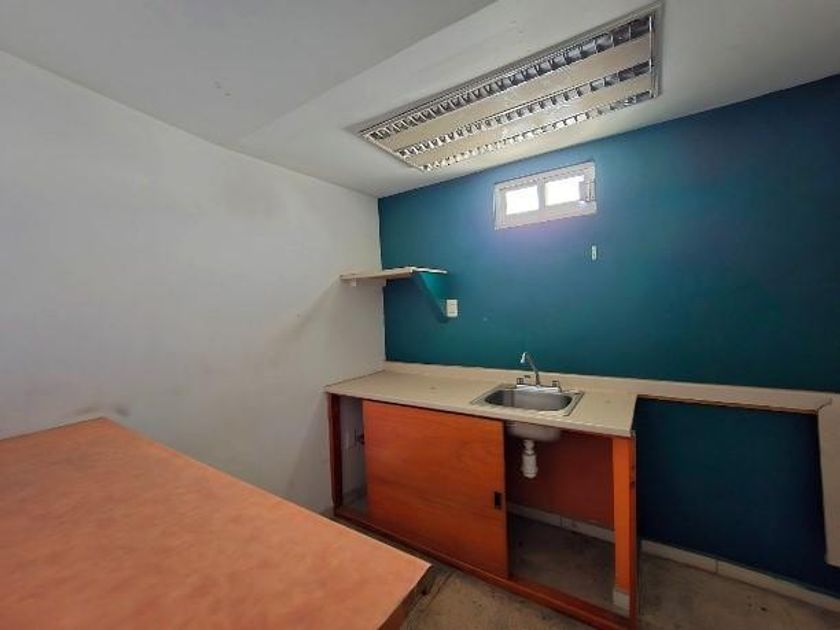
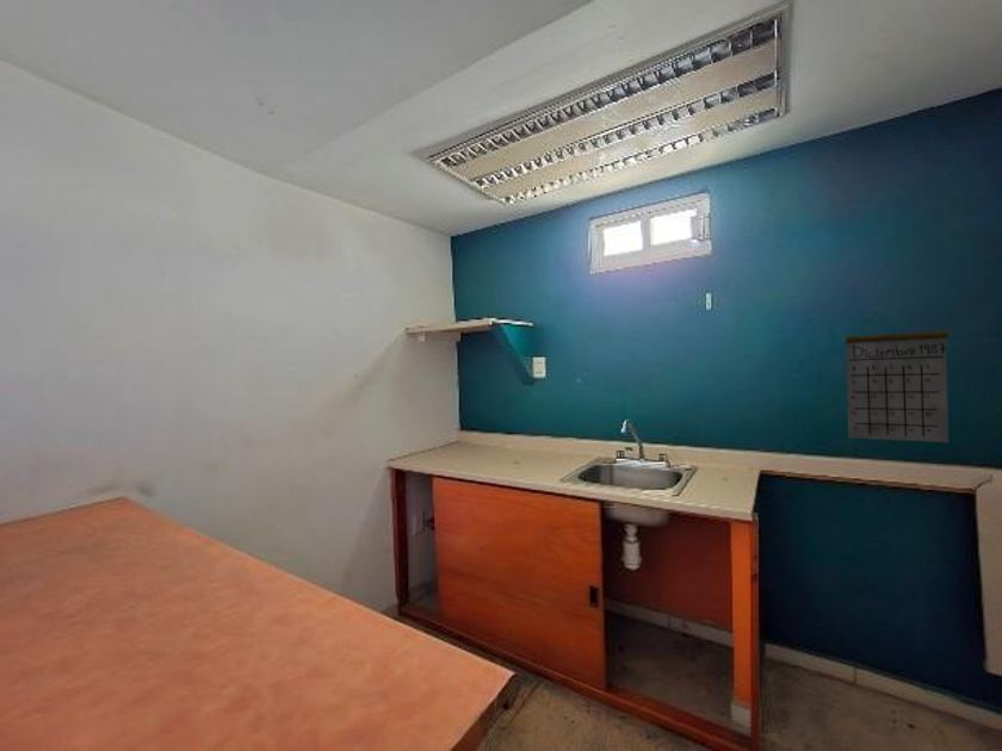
+ calendar [845,308,950,443]
